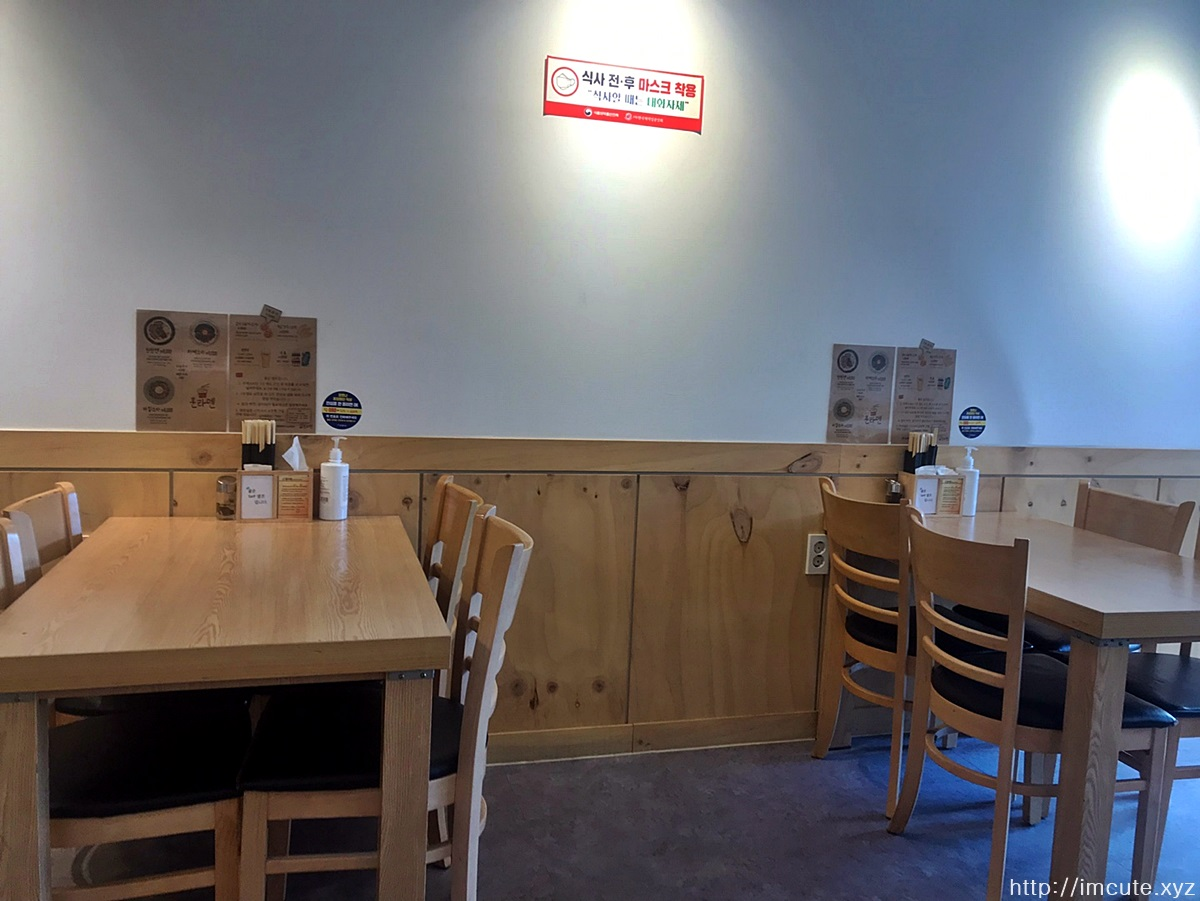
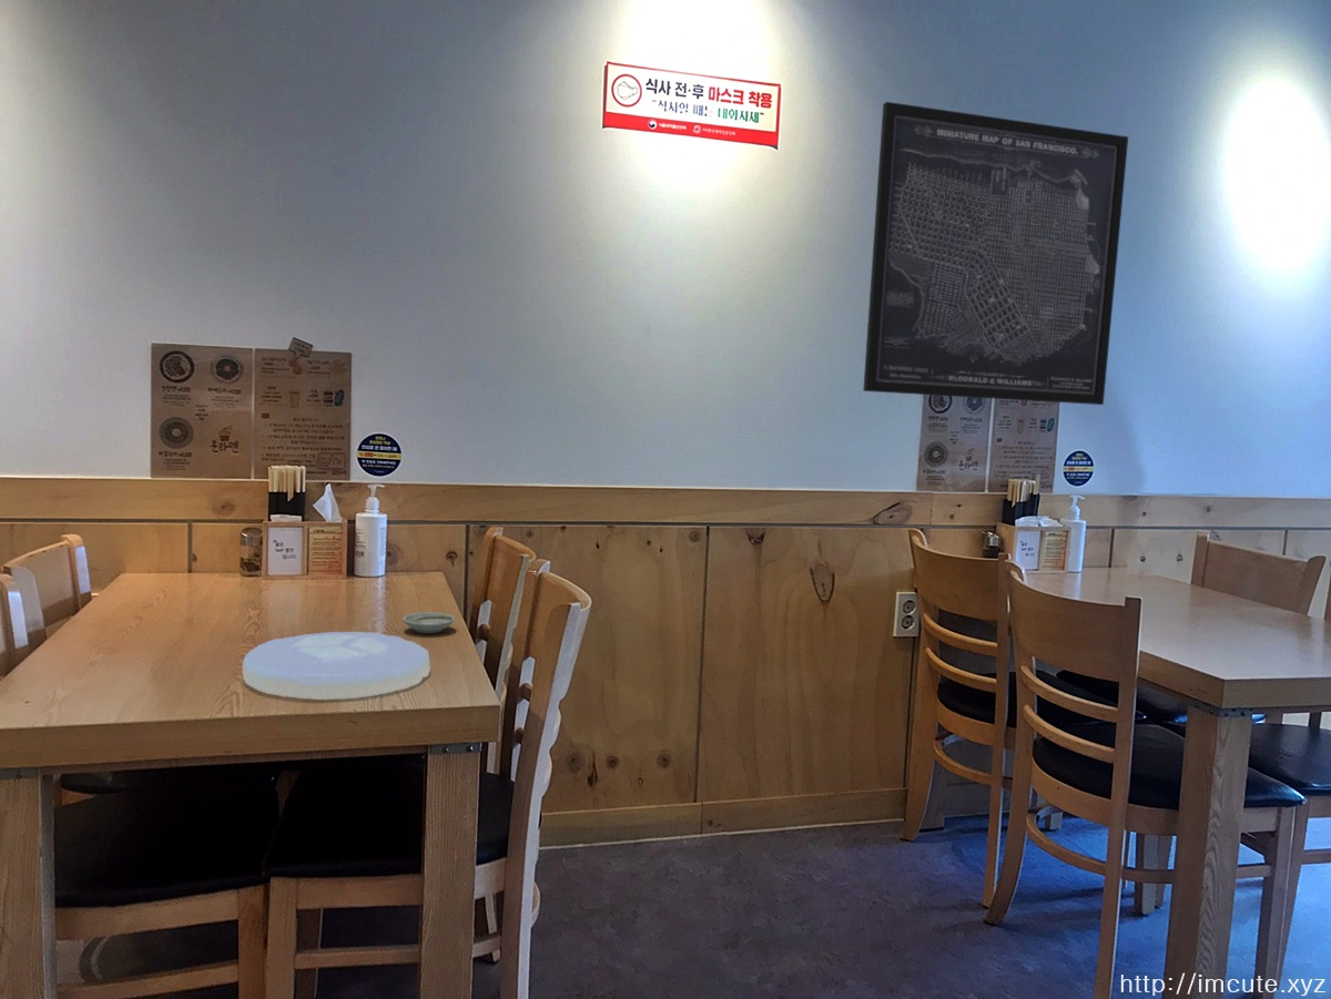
+ wall art [862,101,1129,406]
+ plate [242,631,431,701]
+ saucer [402,611,456,634]
